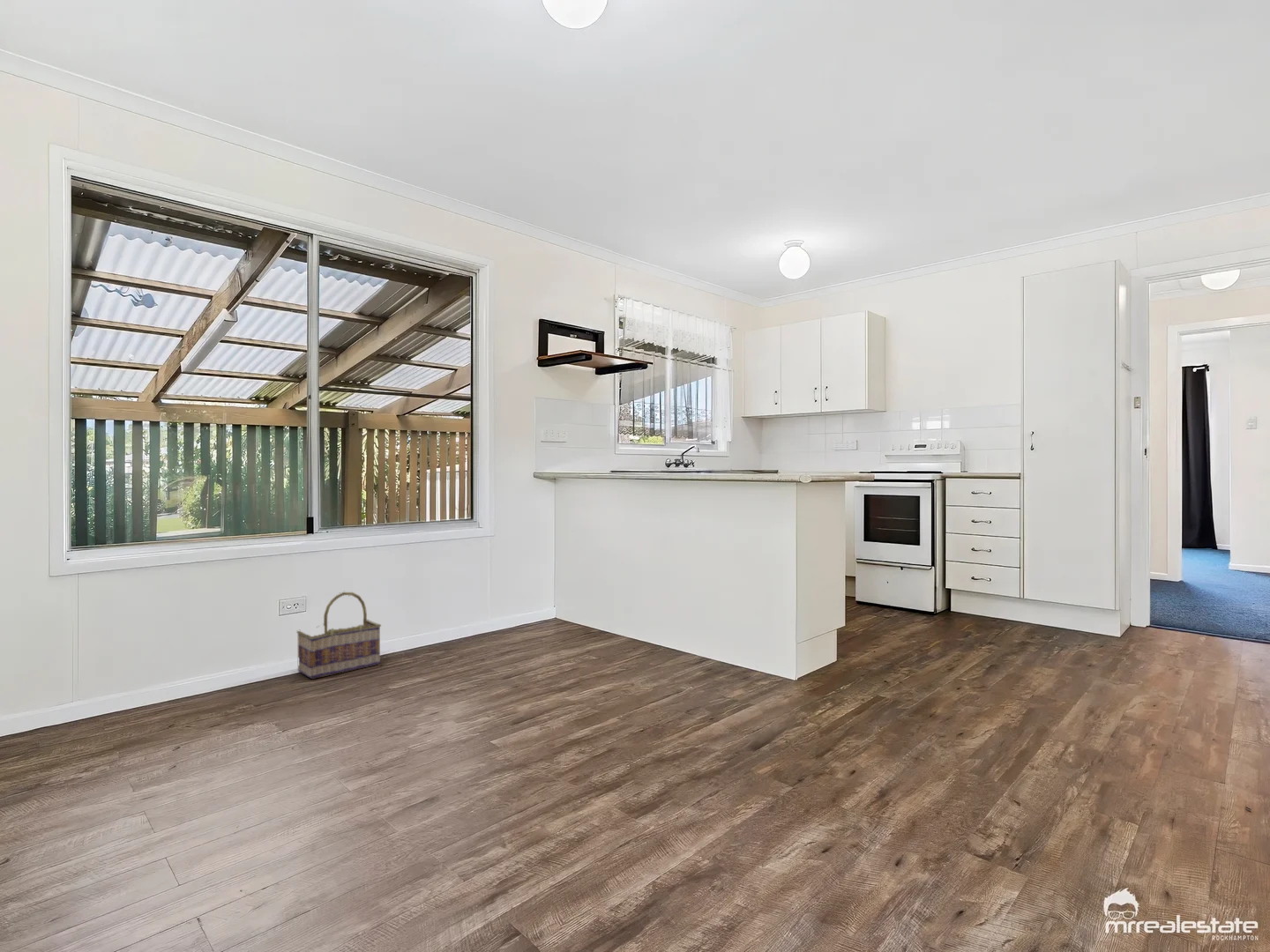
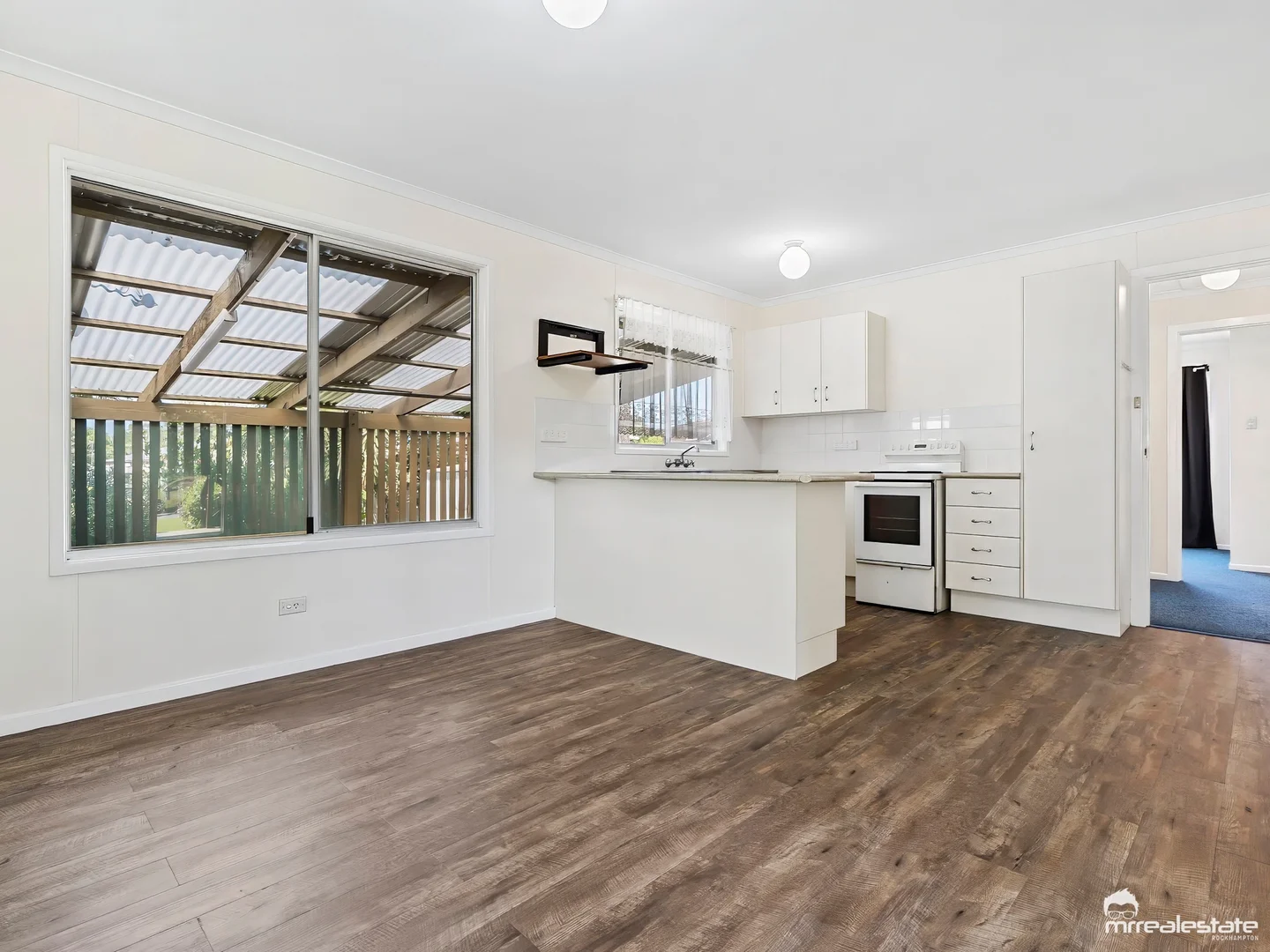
- basket [295,591,382,680]
